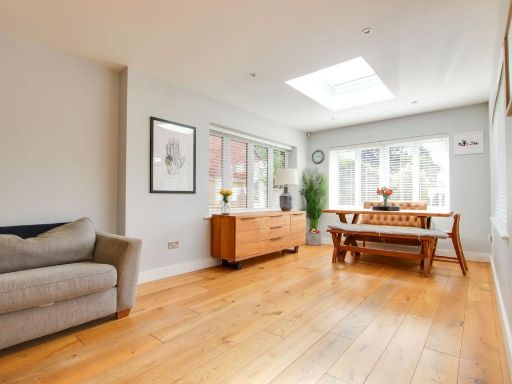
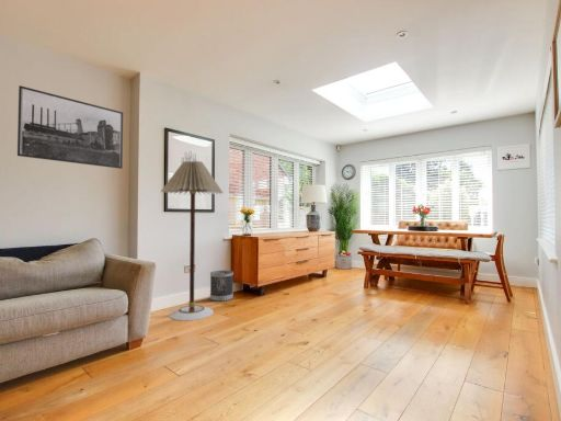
+ floor lamp [160,159,224,321]
+ wastebasket [209,270,234,303]
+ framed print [16,84,124,170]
